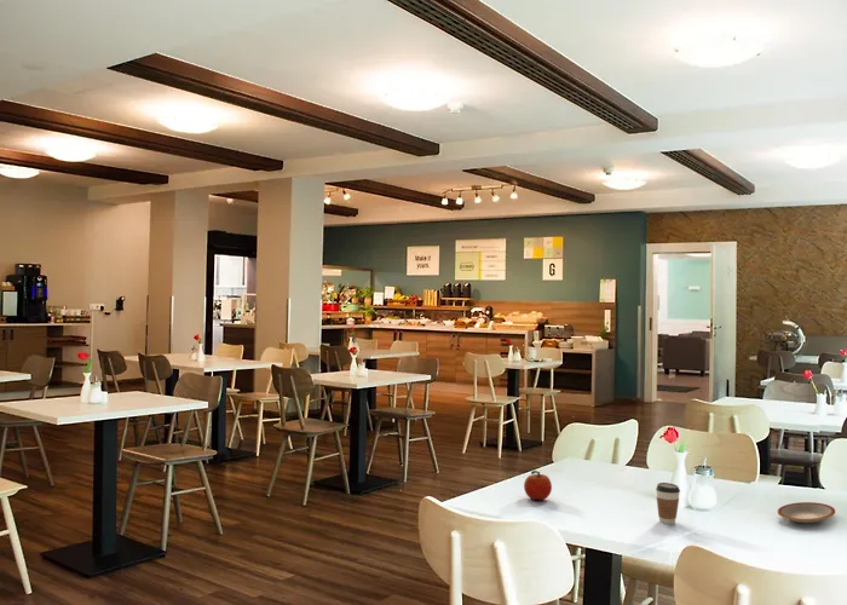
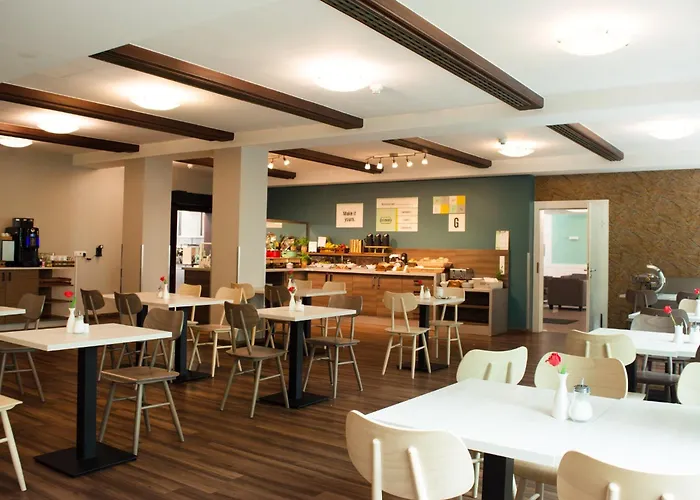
- coffee cup [655,482,681,525]
- plate [777,501,836,524]
- fruit [523,469,553,501]
